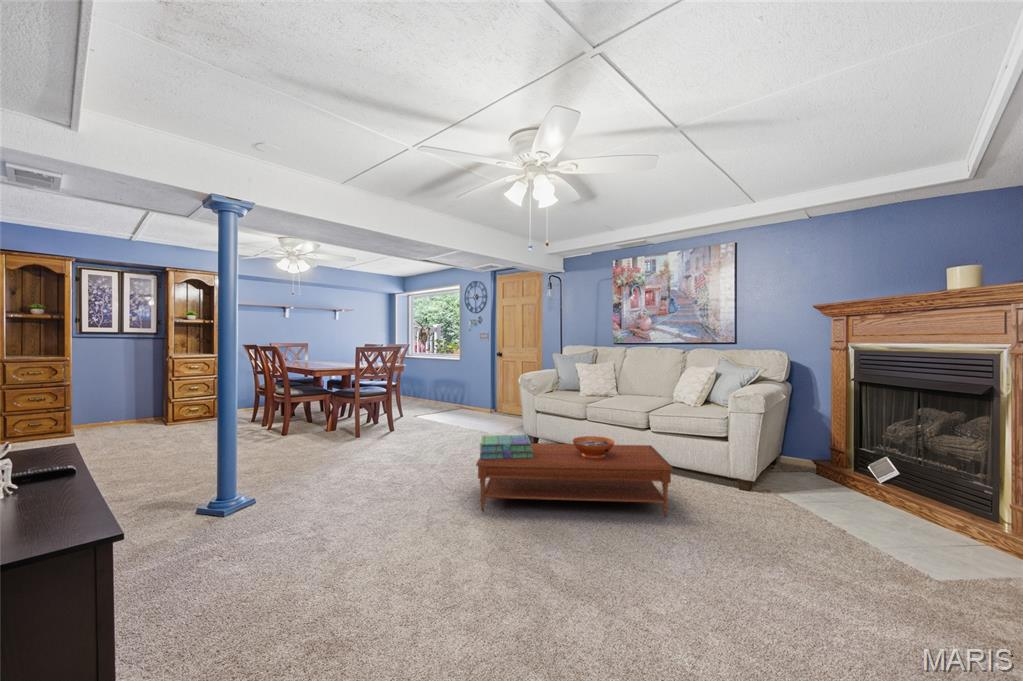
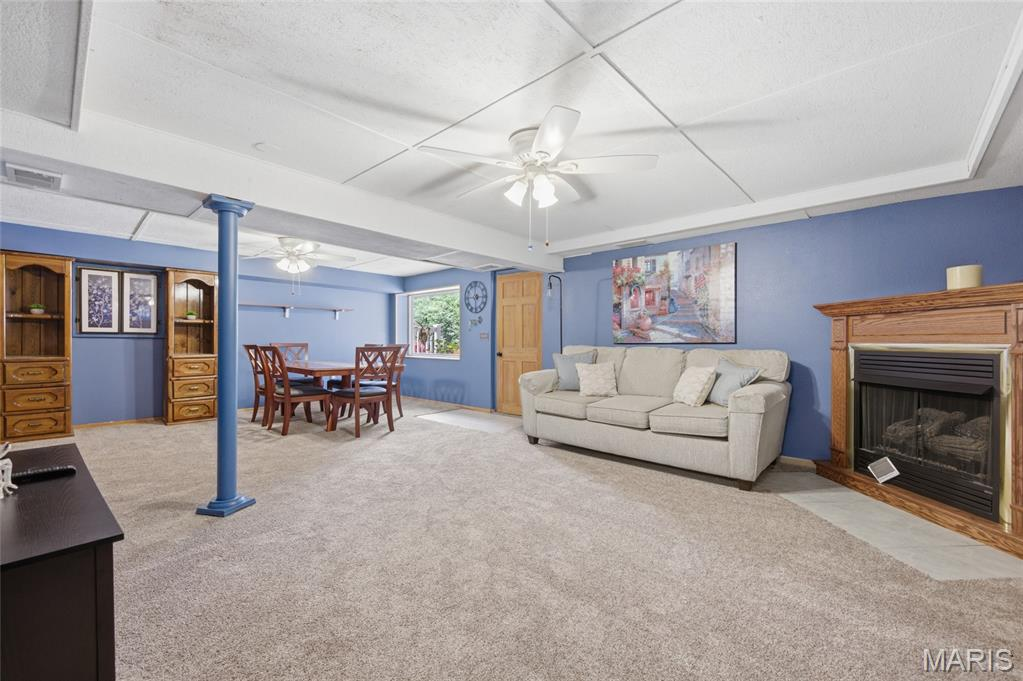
- stack of books [479,434,534,459]
- decorative bowl [571,435,616,458]
- coffee table [475,443,674,518]
